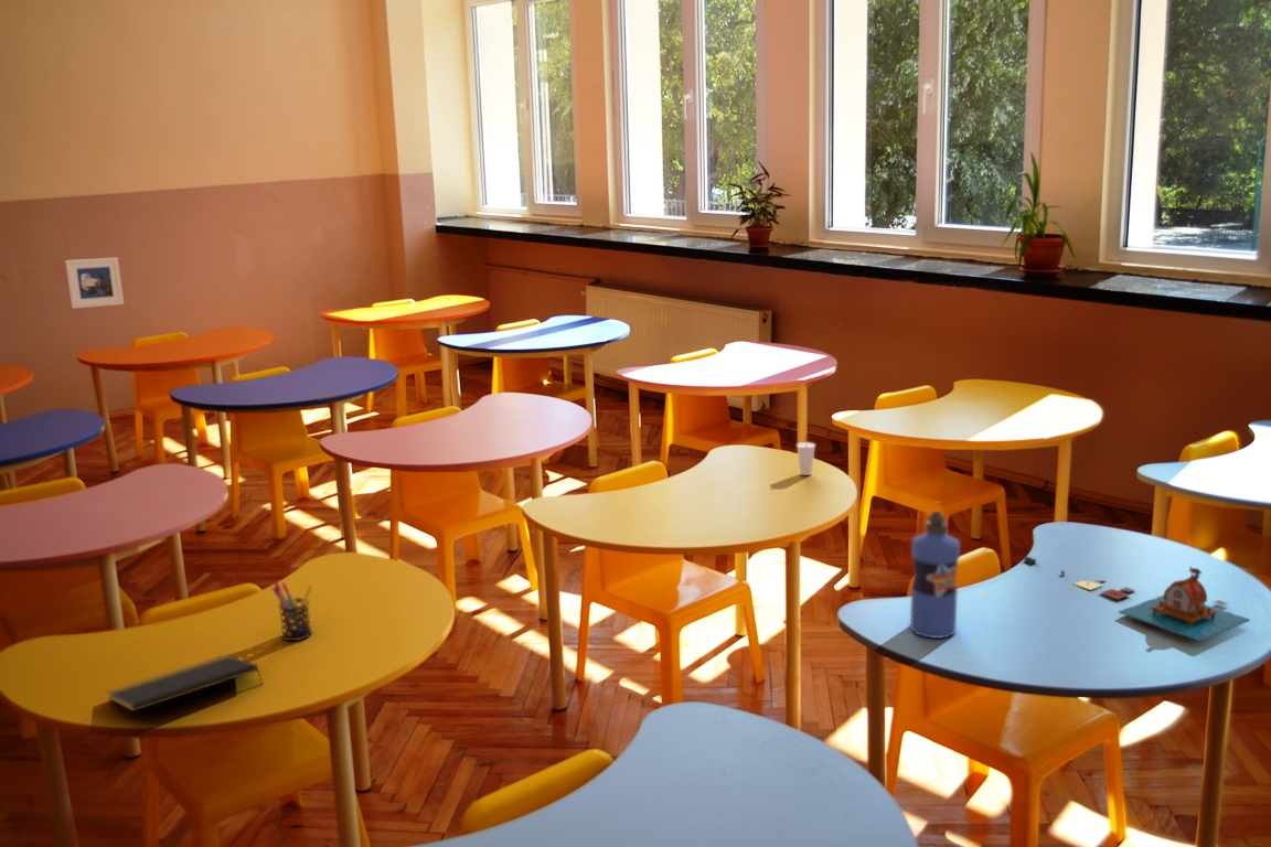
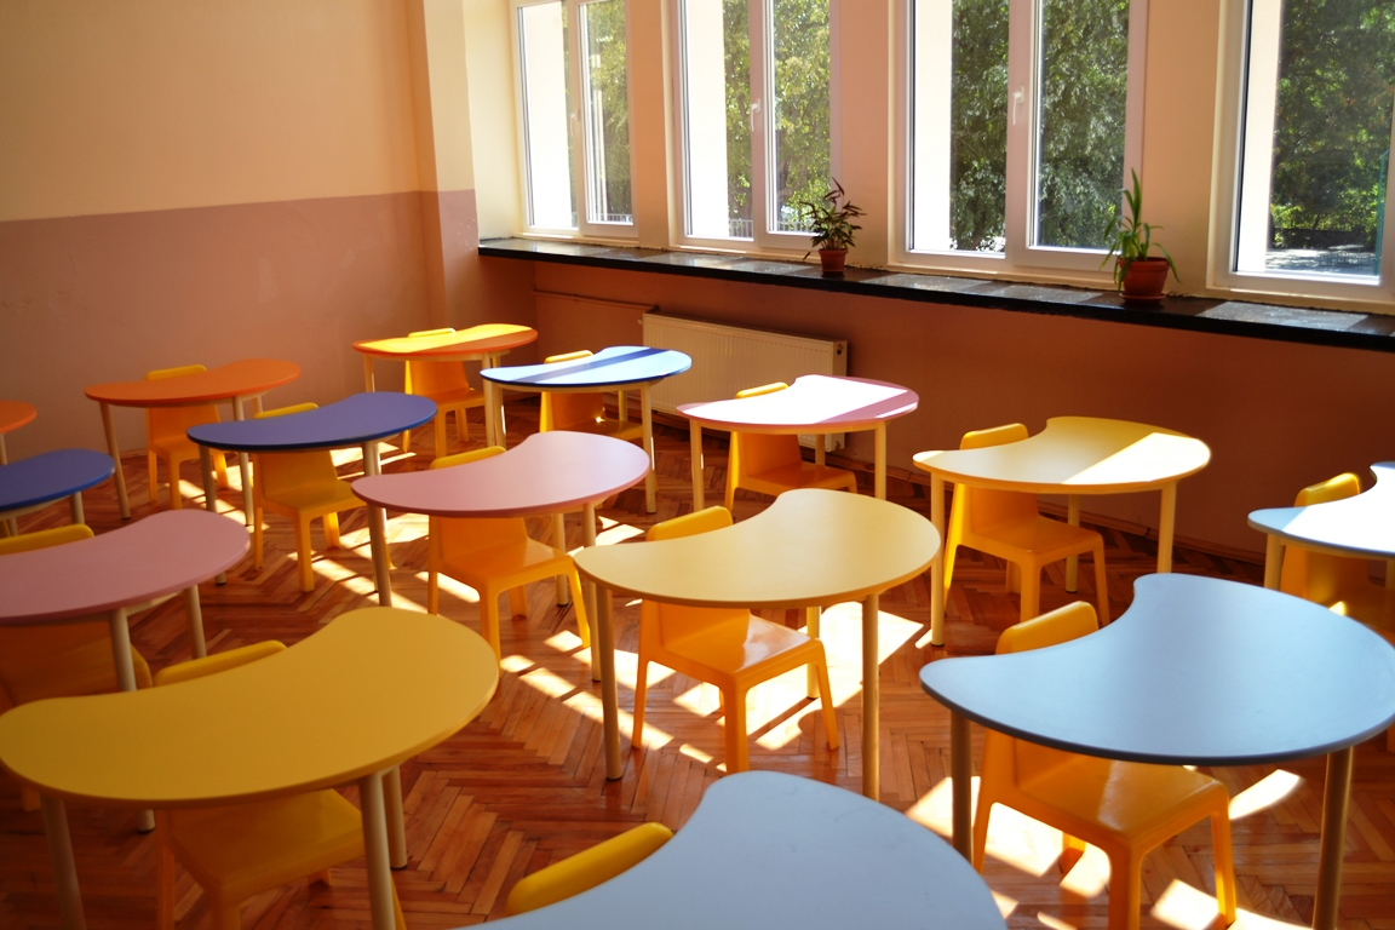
- pen holder [271,580,313,642]
- notepad [106,654,263,712]
- water bottle [909,511,961,640]
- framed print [64,257,125,310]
- board game [1023,555,1251,643]
- cup [795,433,816,476]
